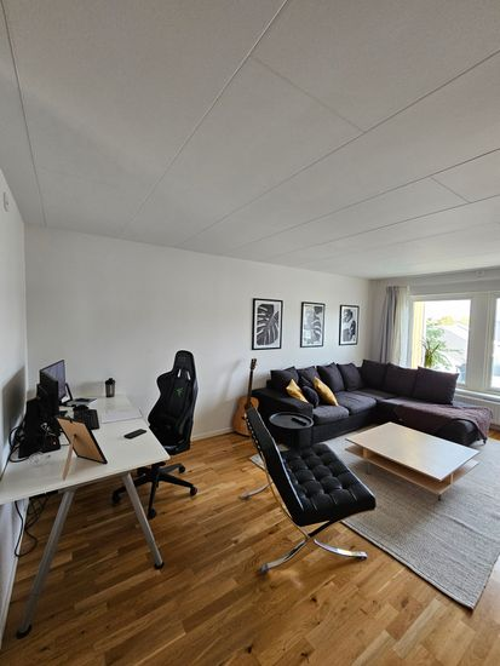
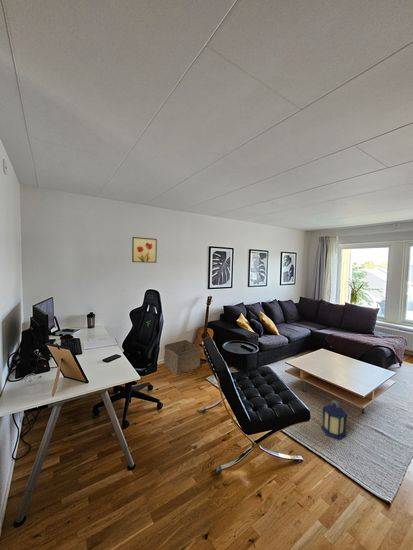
+ lantern [320,399,348,441]
+ wall art [131,236,158,264]
+ storage bin [163,339,201,376]
